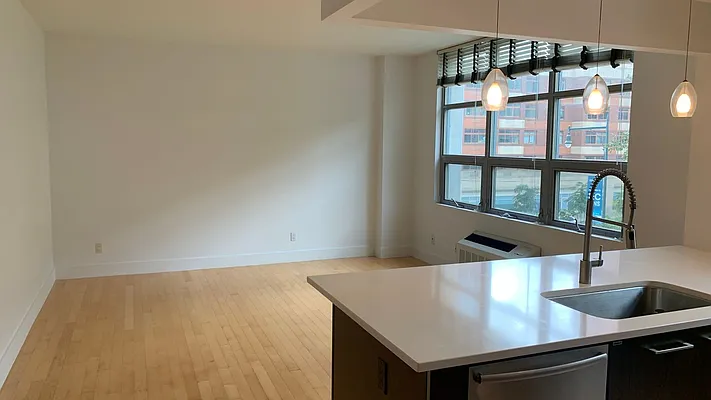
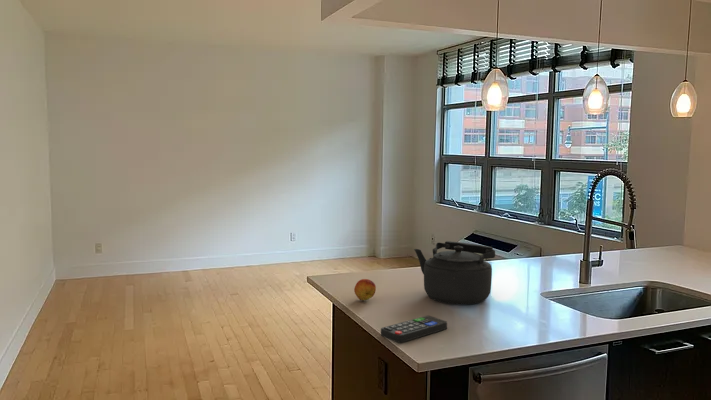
+ kettle [413,240,496,306]
+ remote control [380,315,448,344]
+ fruit [353,278,377,301]
